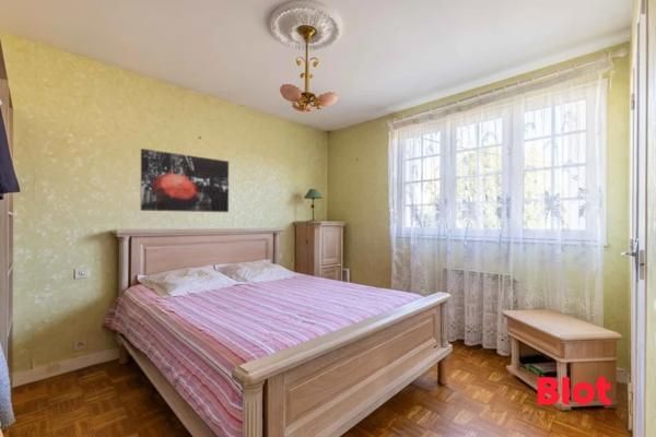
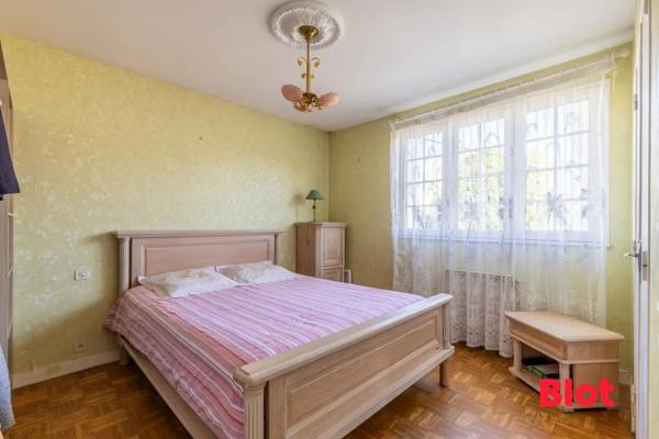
- wall art [140,147,230,213]
